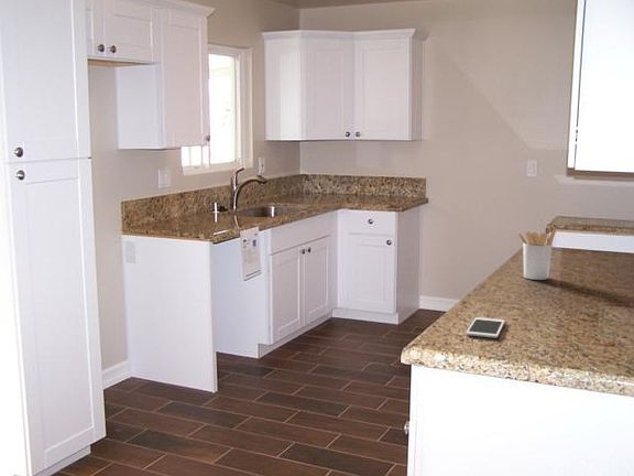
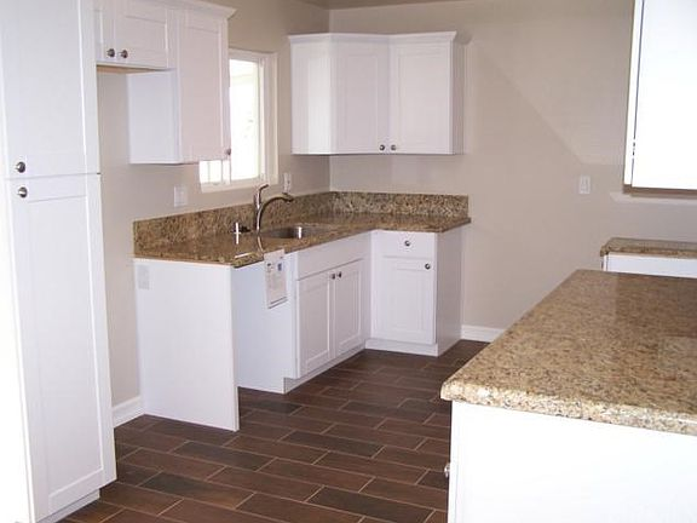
- cell phone [464,316,505,339]
- utensil holder [516,227,557,281]
